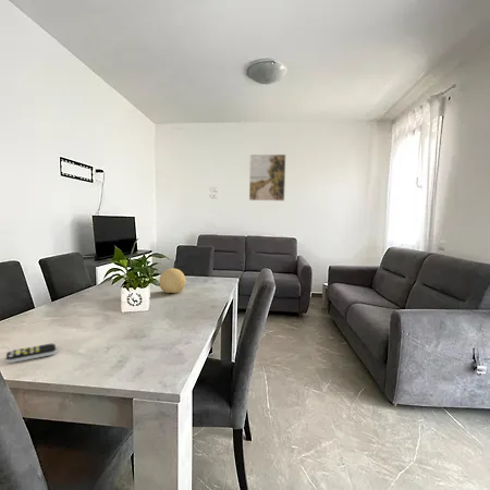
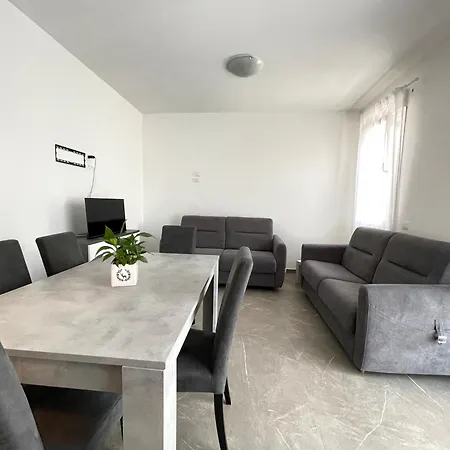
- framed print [248,154,286,201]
- decorative ball [158,267,186,294]
- remote control [5,343,58,364]
